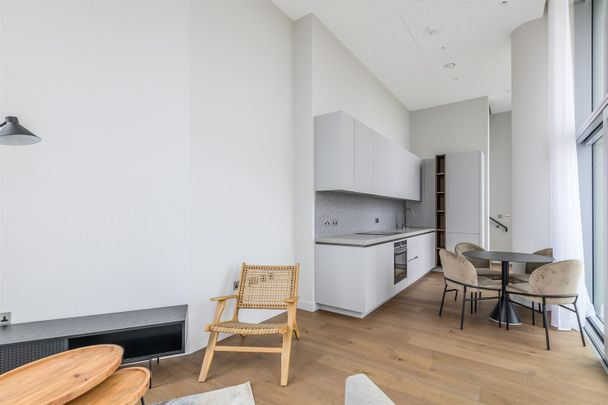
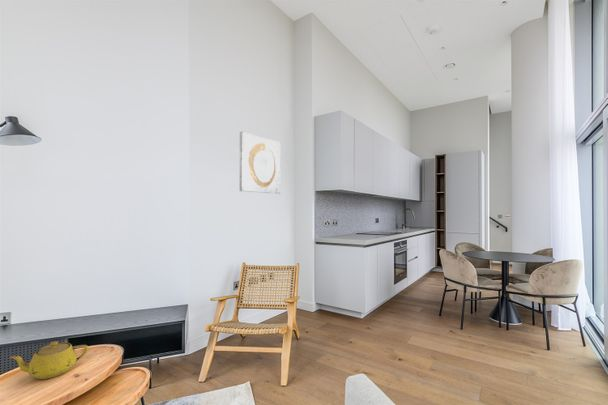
+ wall art [239,131,281,195]
+ teapot [9,340,89,380]
